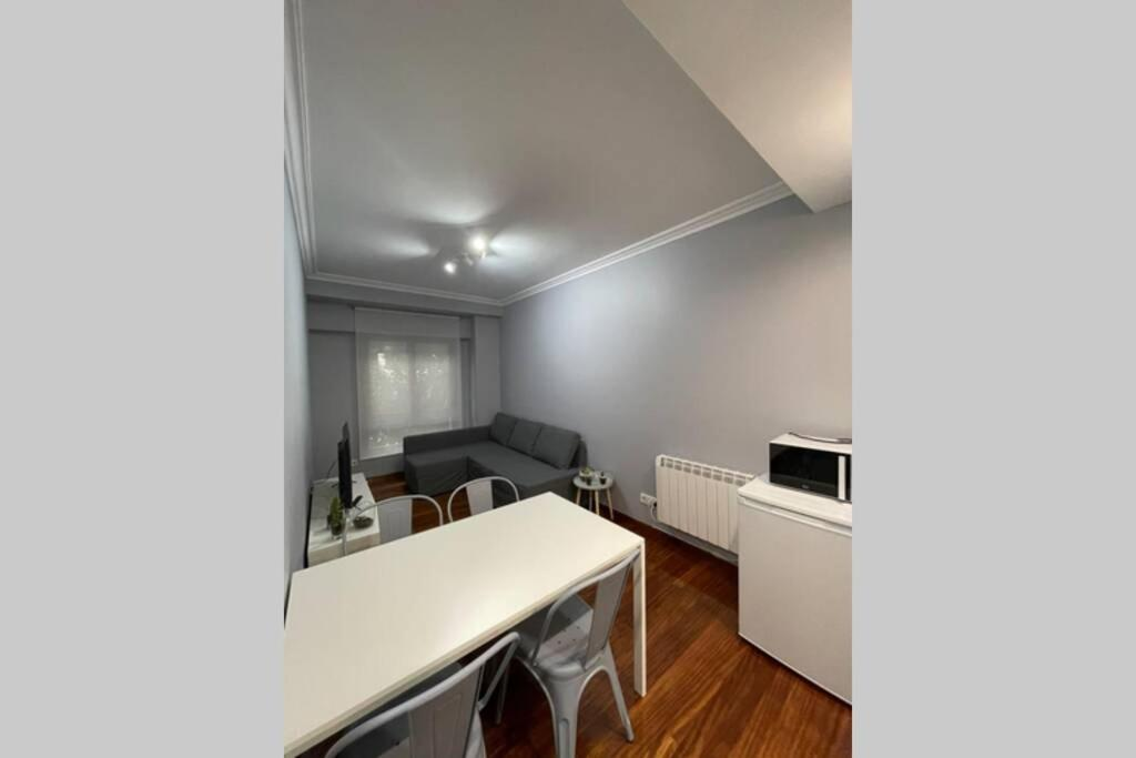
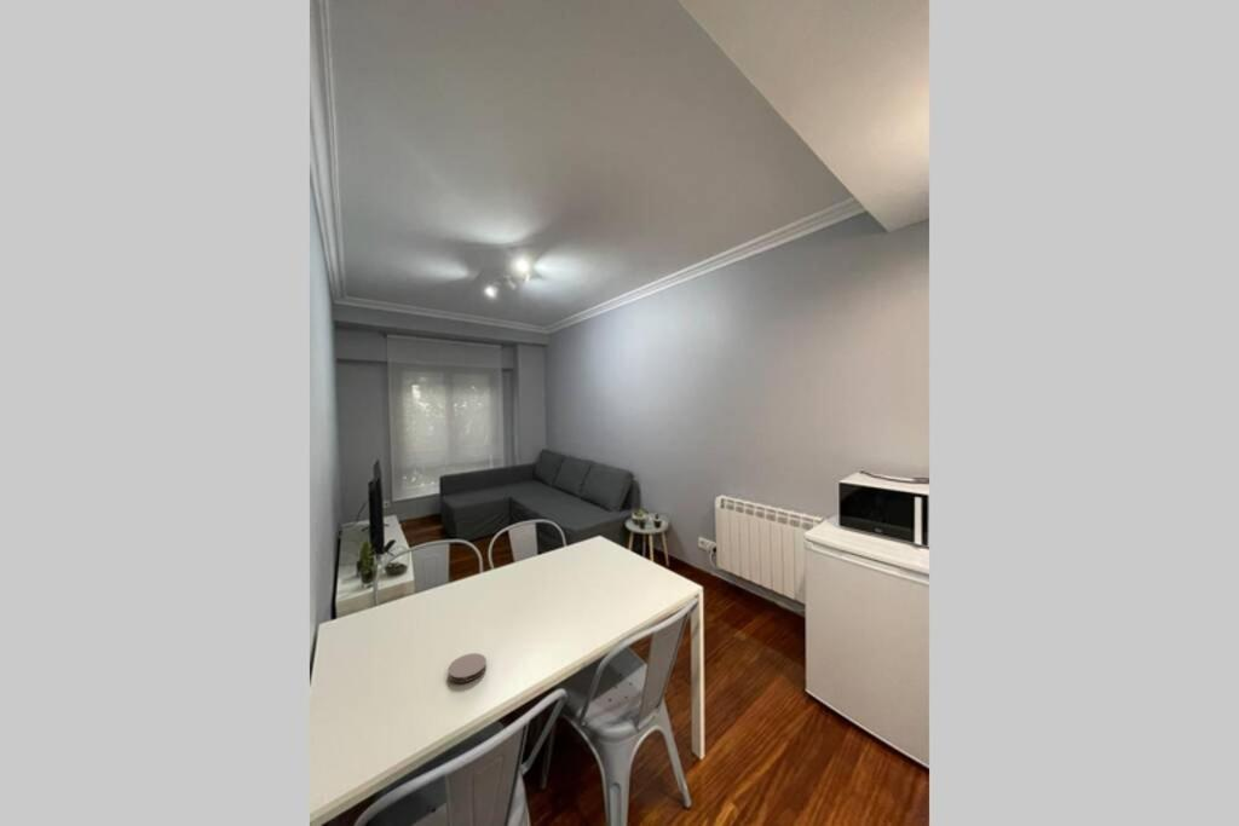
+ coaster [446,652,488,683]
